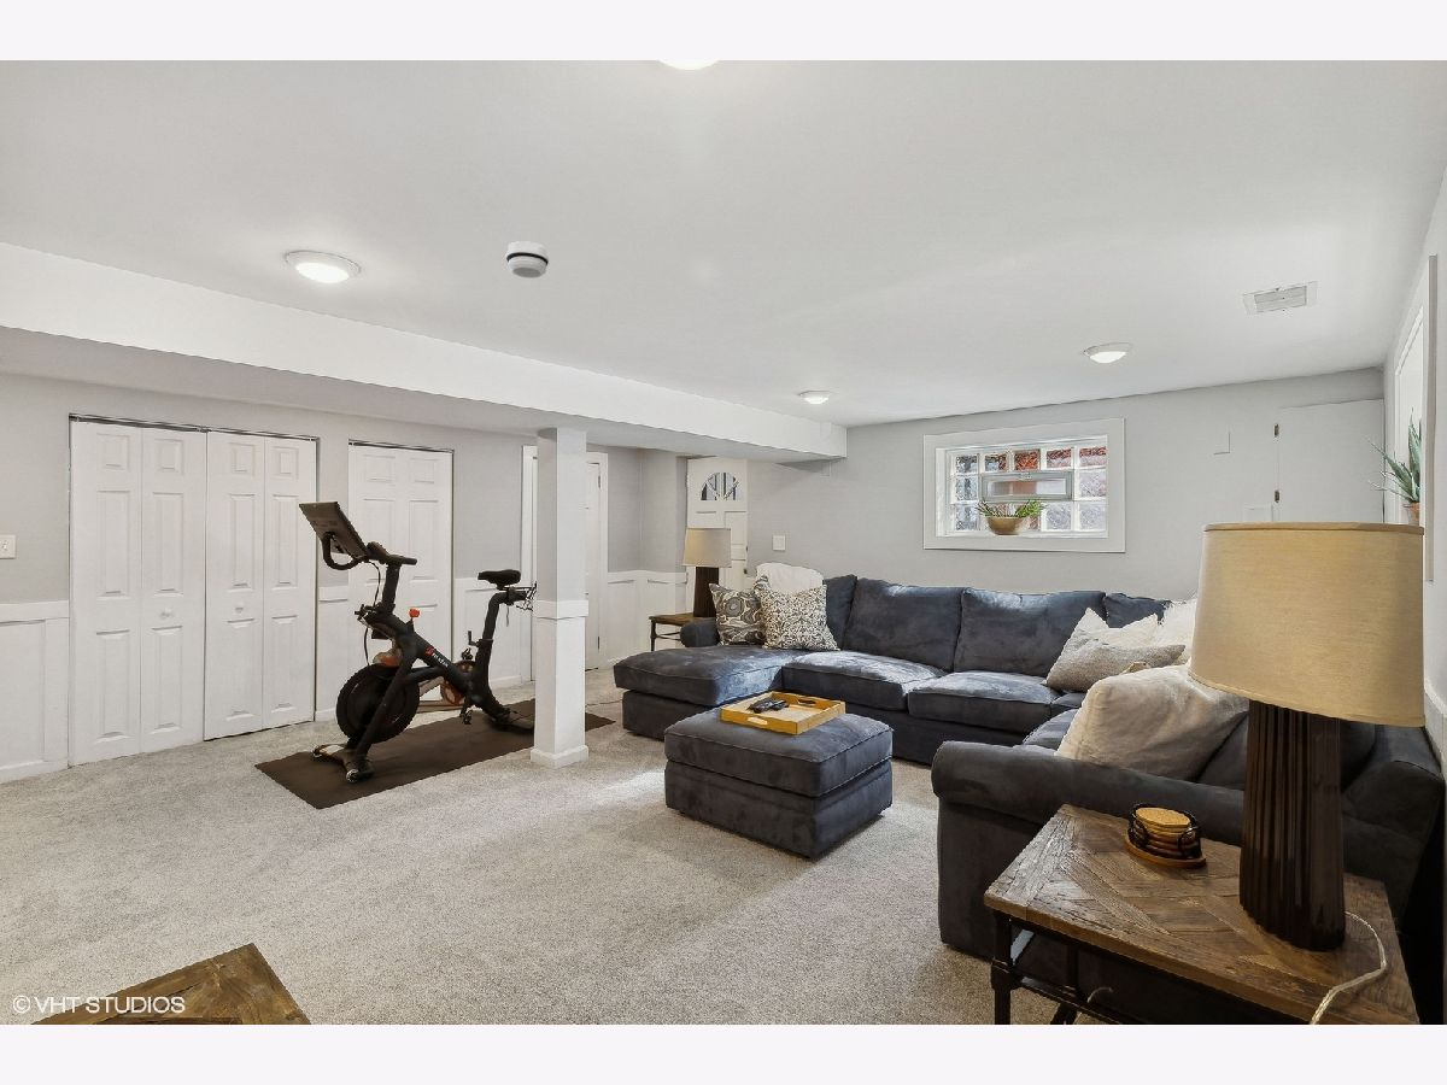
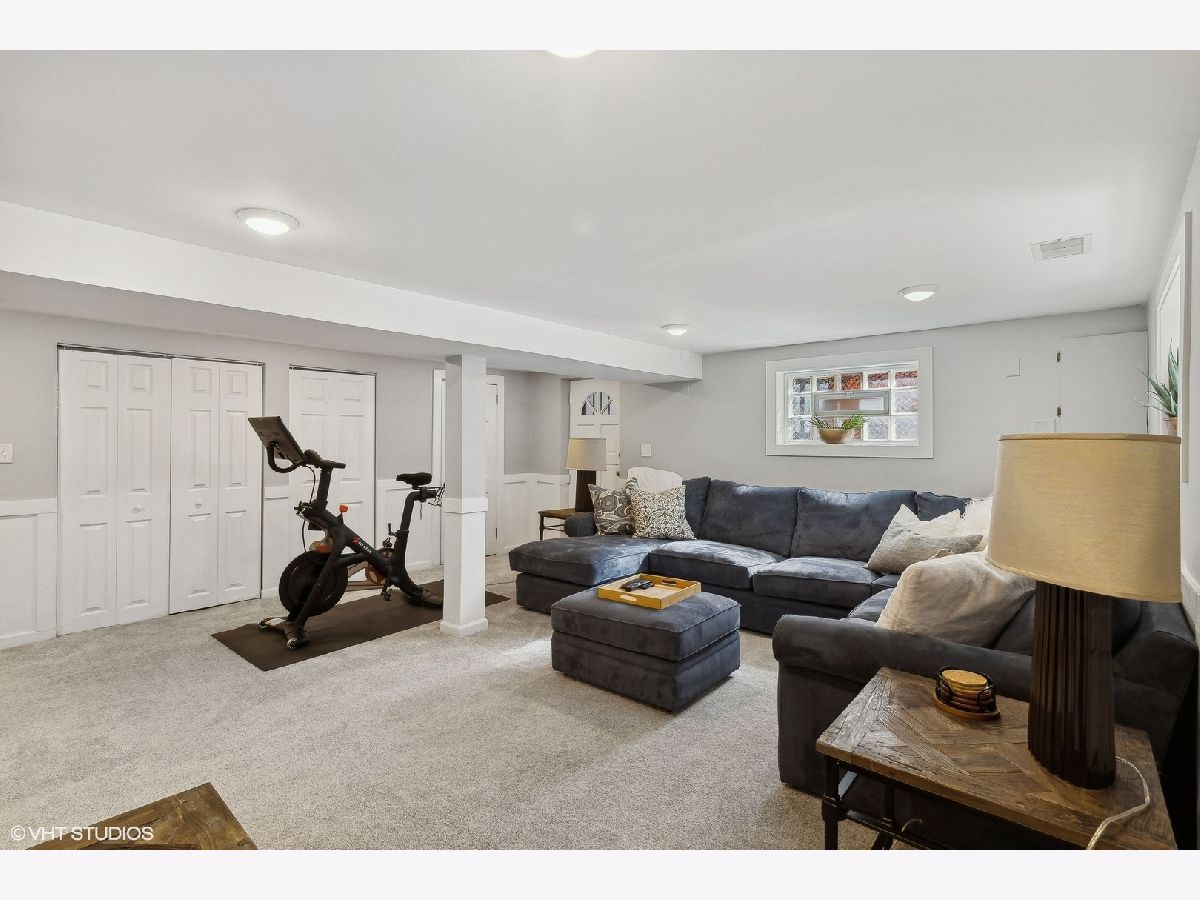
- smoke detector [505,240,550,280]
